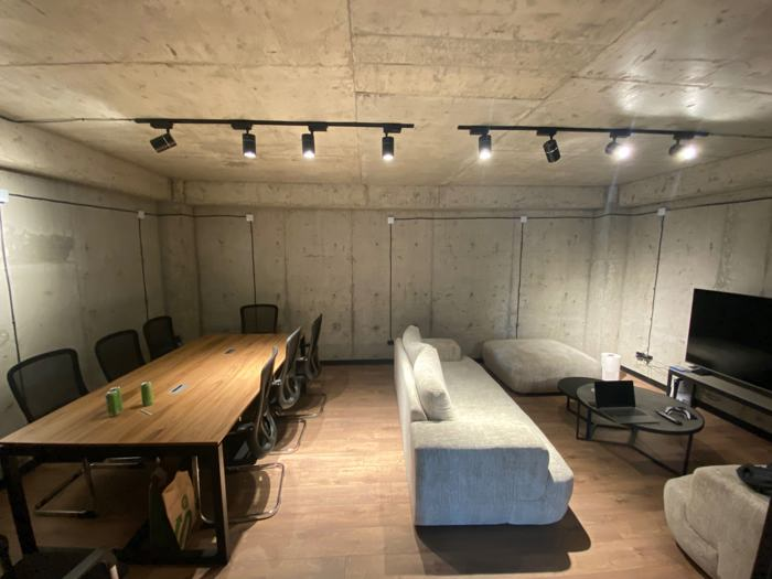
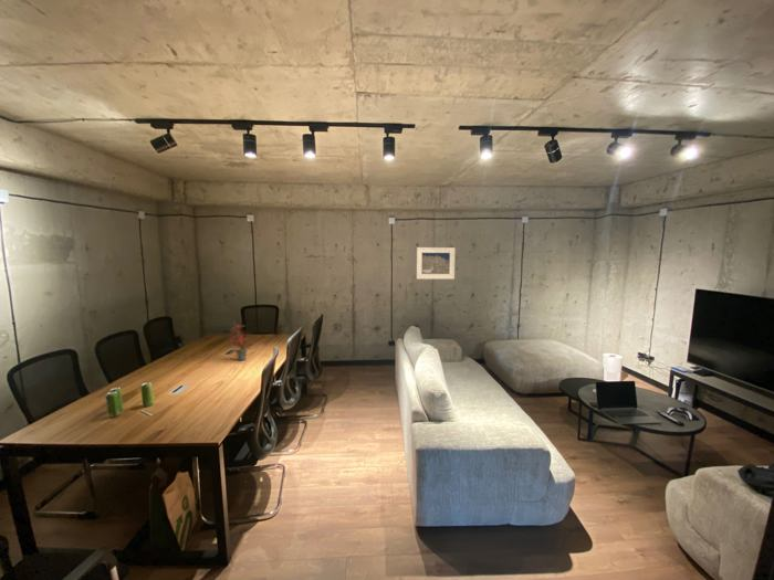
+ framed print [416,246,457,281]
+ potted plant [226,317,254,362]
